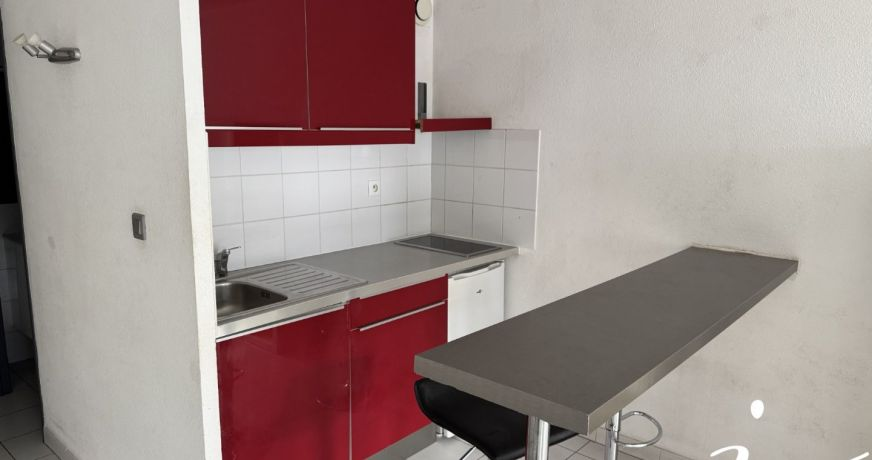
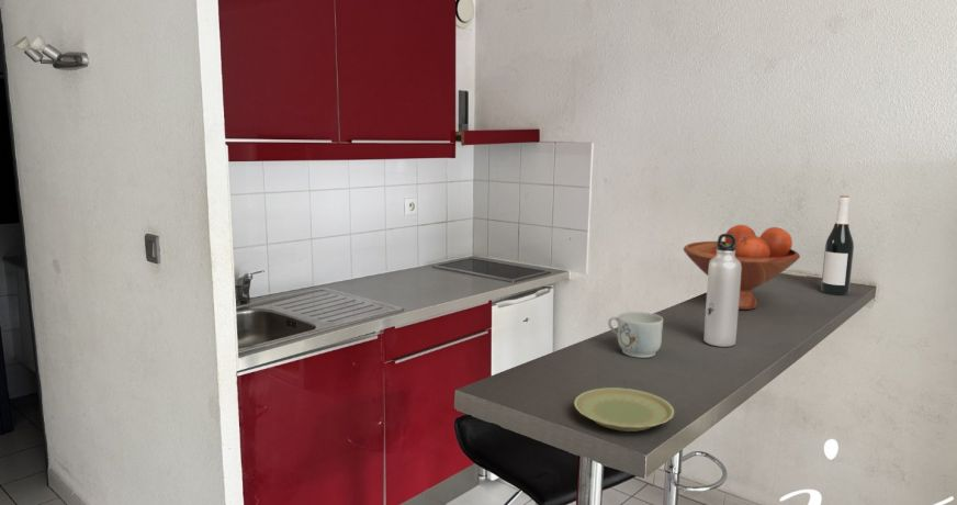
+ mug [607,311,664,359]
+ fruit bowl [683,224,801,311]
+ plate [573,386,675,433]
+ water bottle [702,233,742,348]
+ wine bottle [820,194,855,296]
